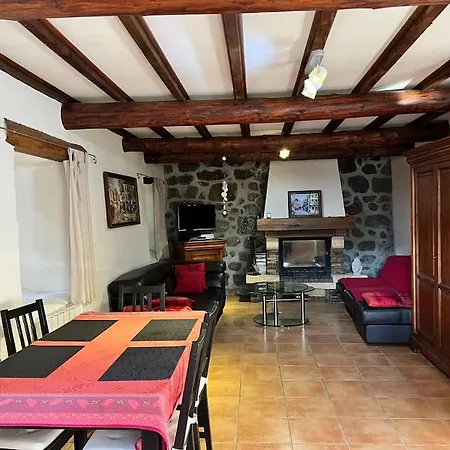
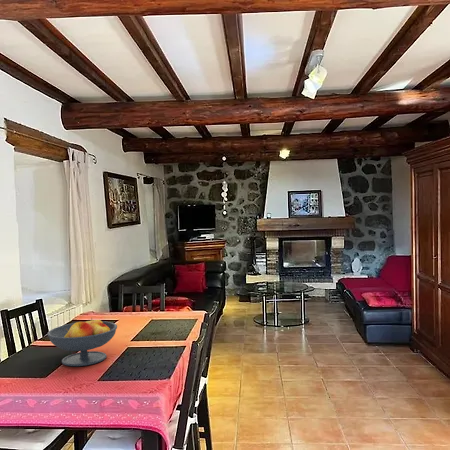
+ fruit bowl [46,317,118,367]
